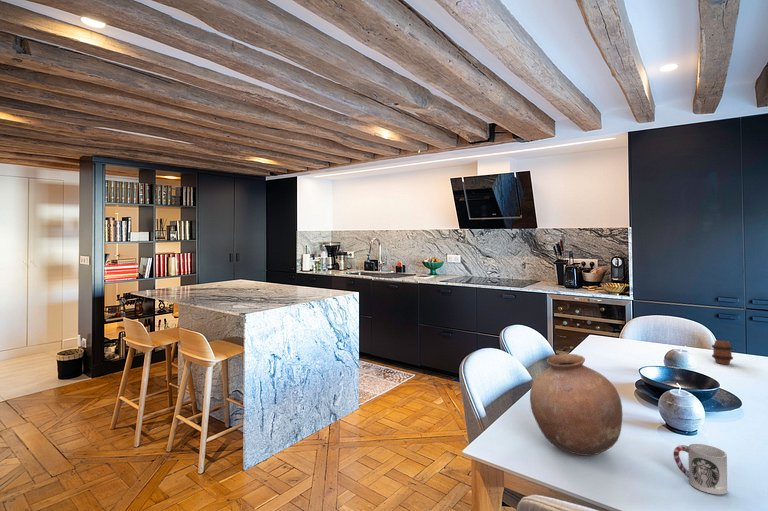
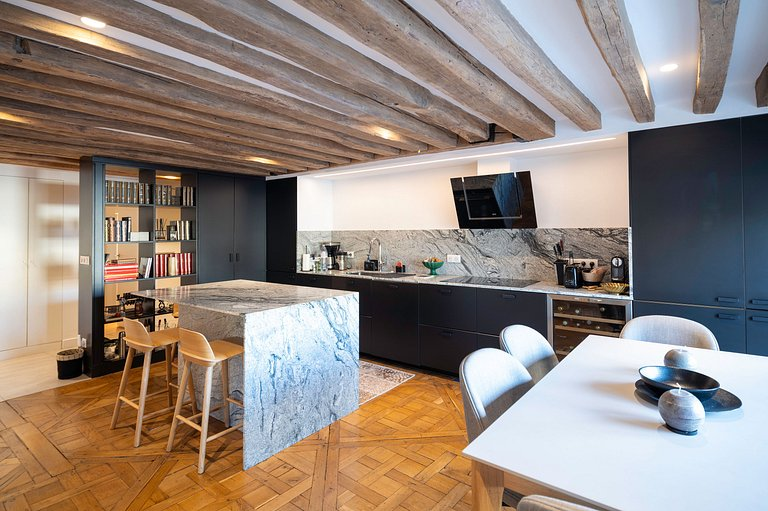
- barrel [711,339,734,365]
- pottery [529,353,623,457]
- cup [672,443,728,495]
